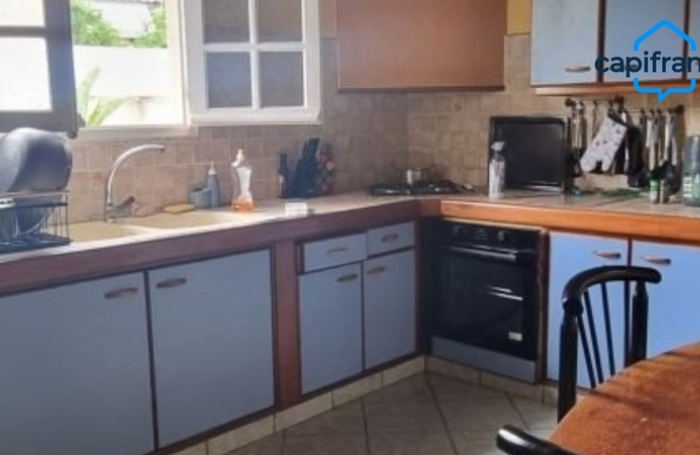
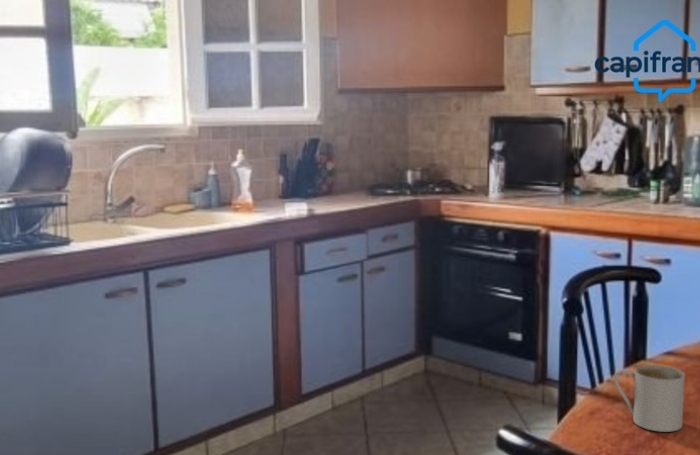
+ mug [613,364,686,433]
